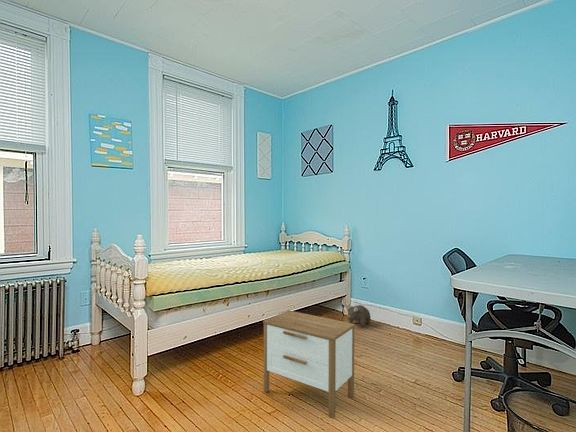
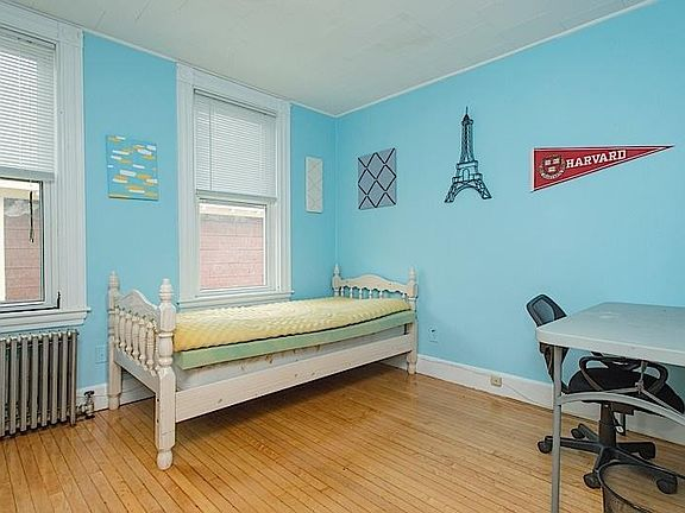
- nightstand [262,309,356,420]
- plush toy [345,304,372,328]
